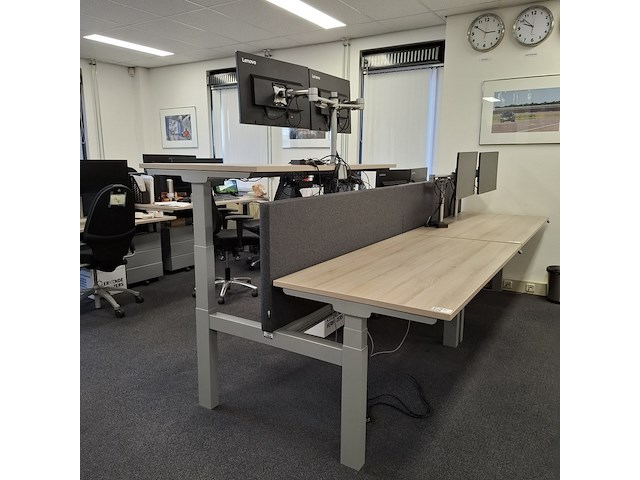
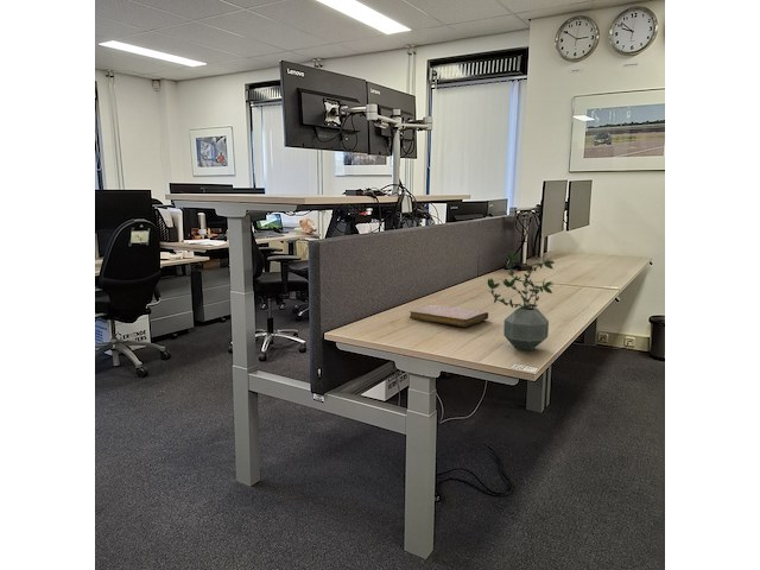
+ notebook [408,304,489,328]
+ potted plant [487,251,556,352]
